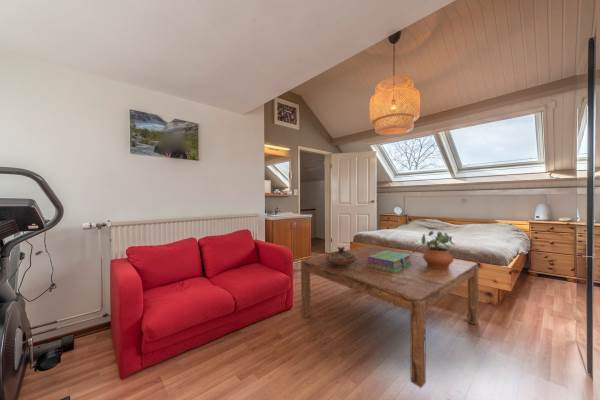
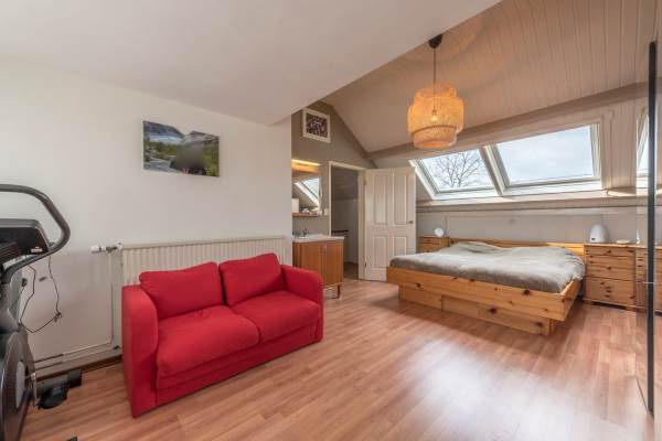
- stack of books [366,251,412,273]
- coffee table [300,244,479,389]
- potted plant [420,230,456,270]
- decorative bowl [325,246,357,266]
